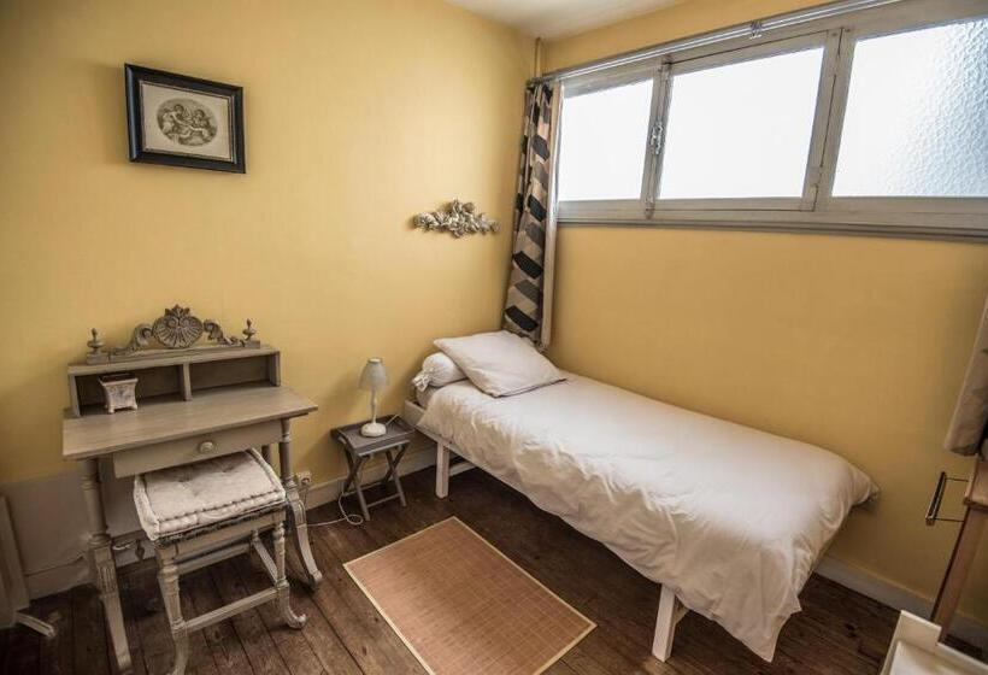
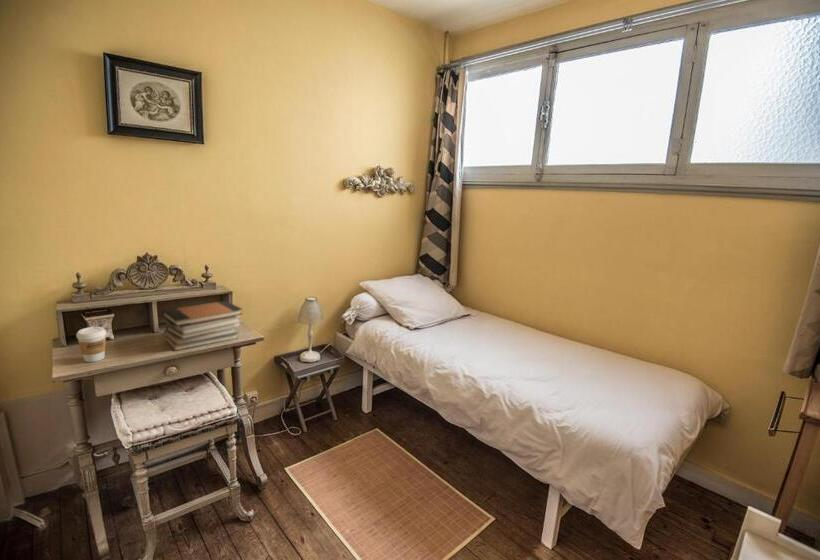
+ book stack [161,300,243,352]
+ coffee cup [75,326,107,363]
